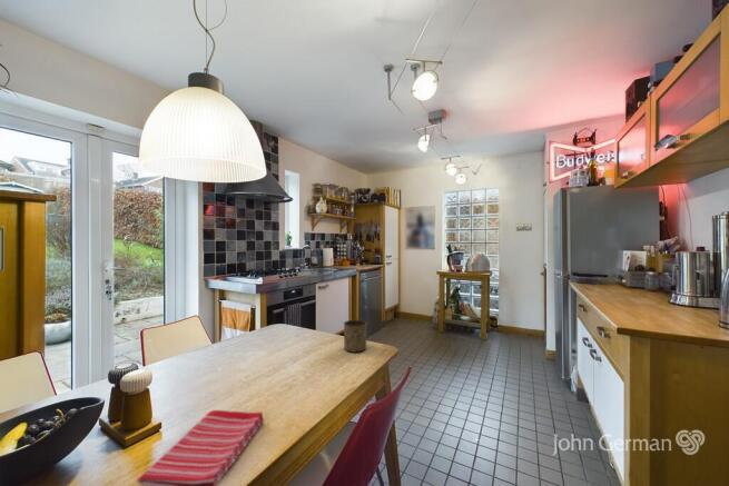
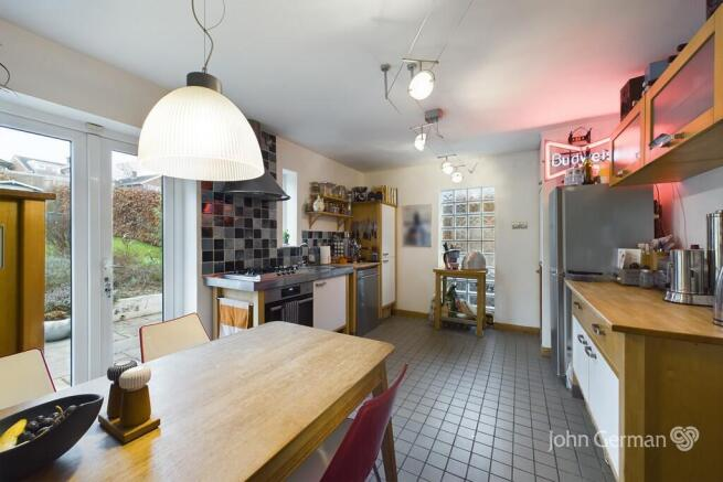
- cup [343,319,368,354]
- dish towel [136,409,265,486]
